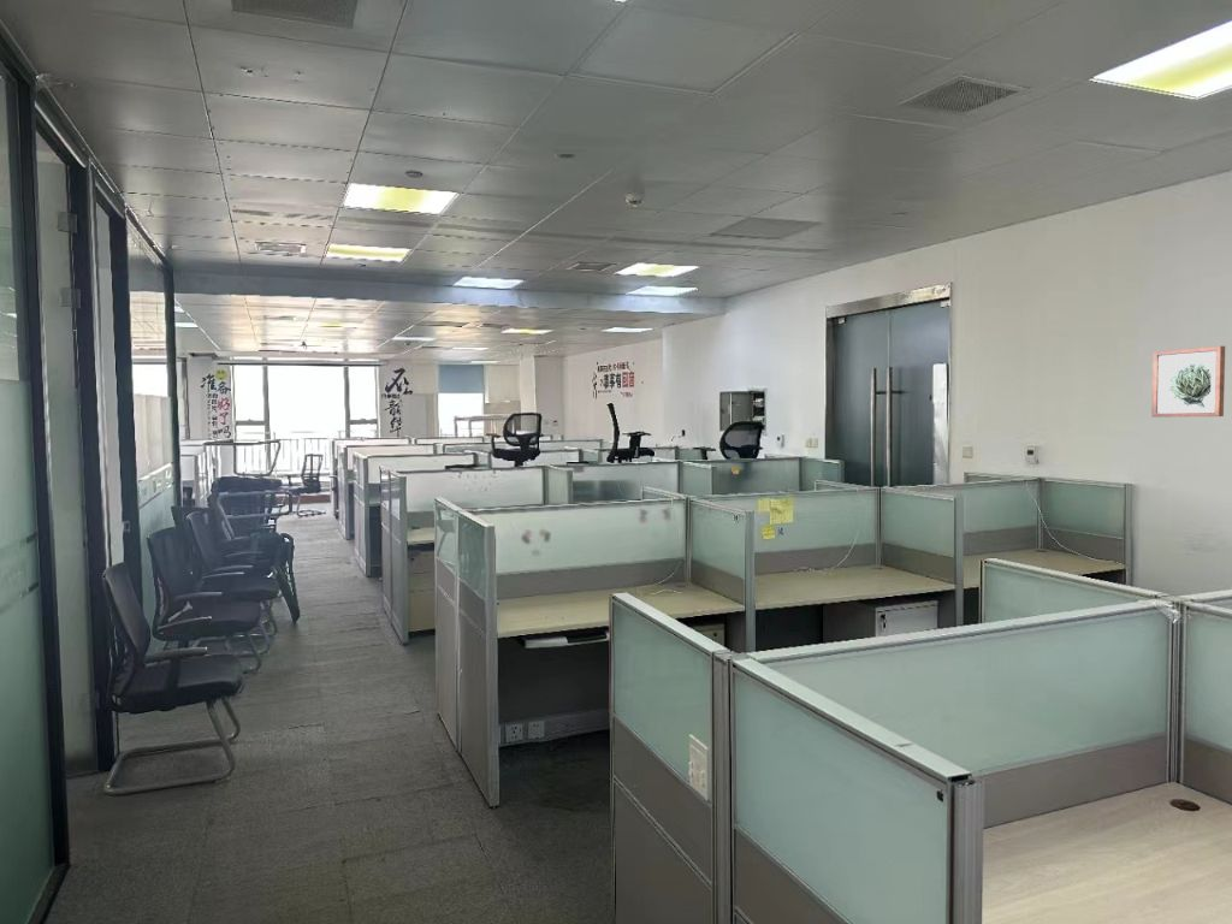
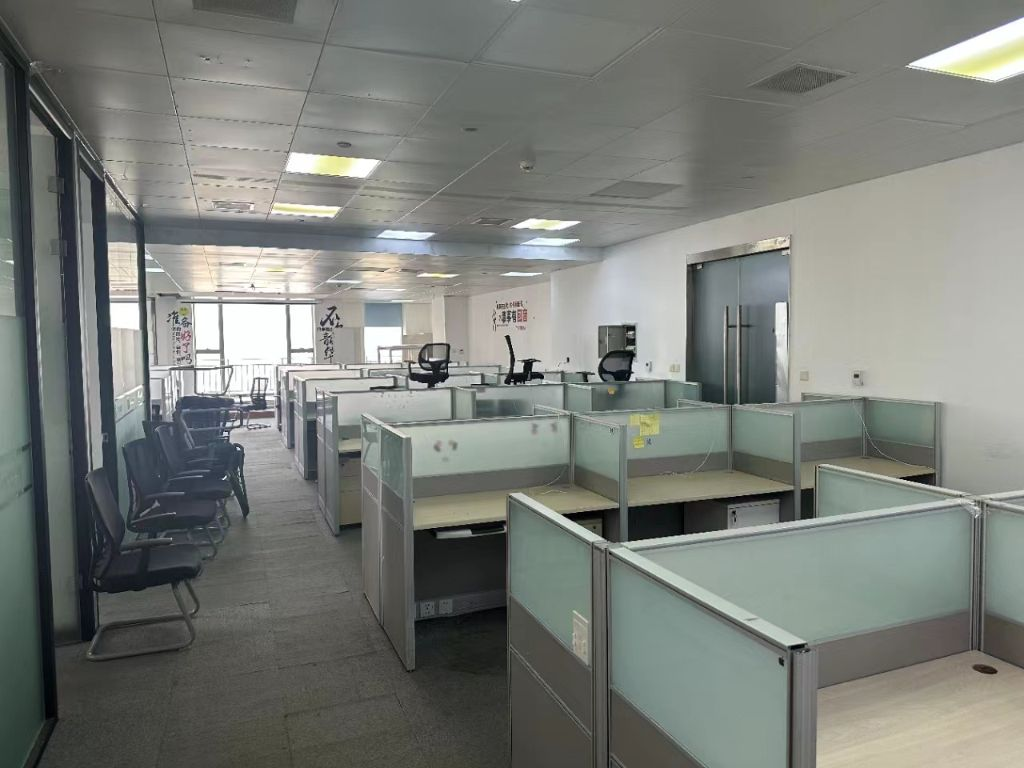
- wall art [1150,345,1226,419]
